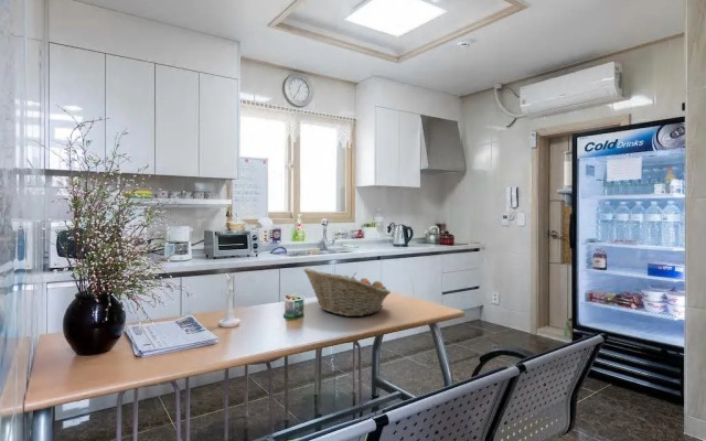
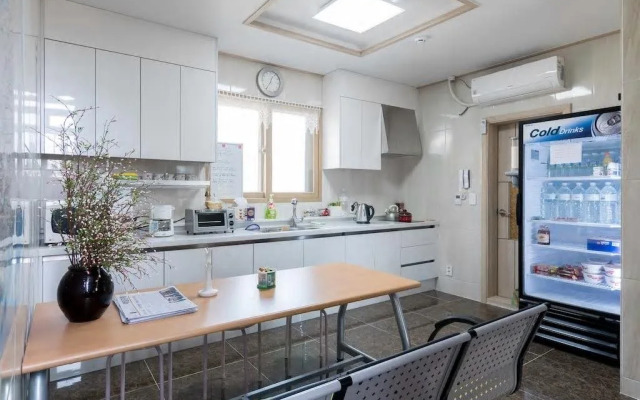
- fruit basket [302,267,392,318]
